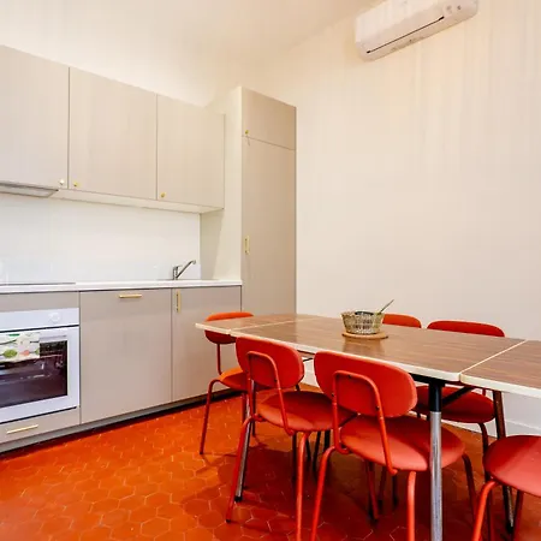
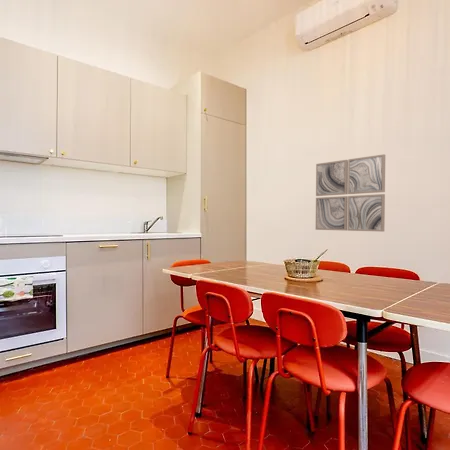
+ wall art [315,153,386,233]
